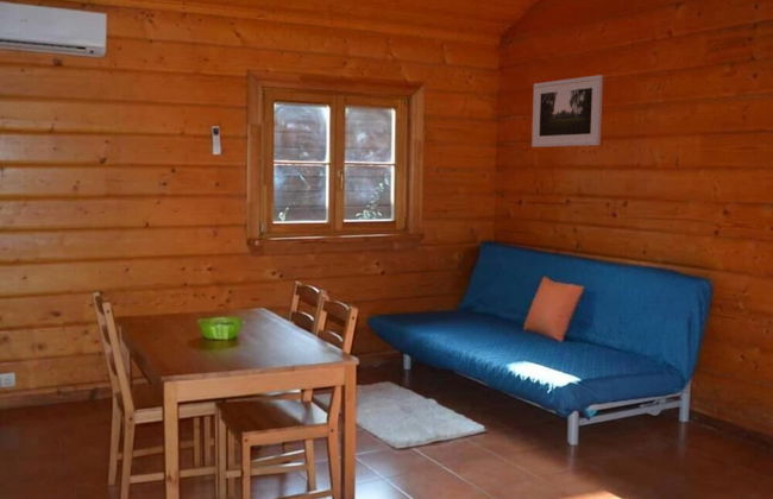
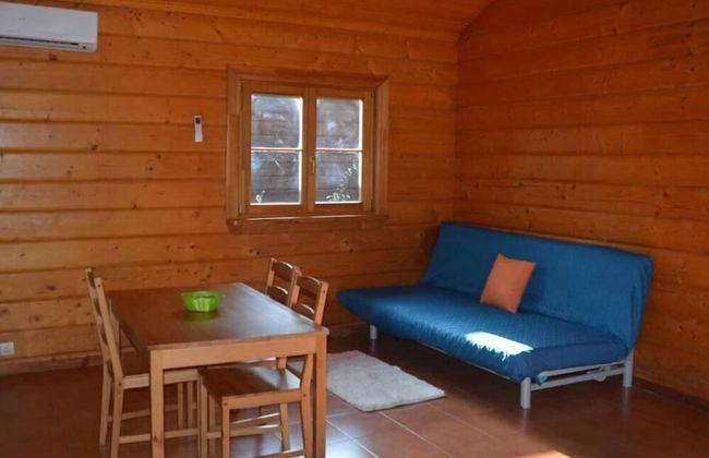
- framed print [530,74,604,149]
